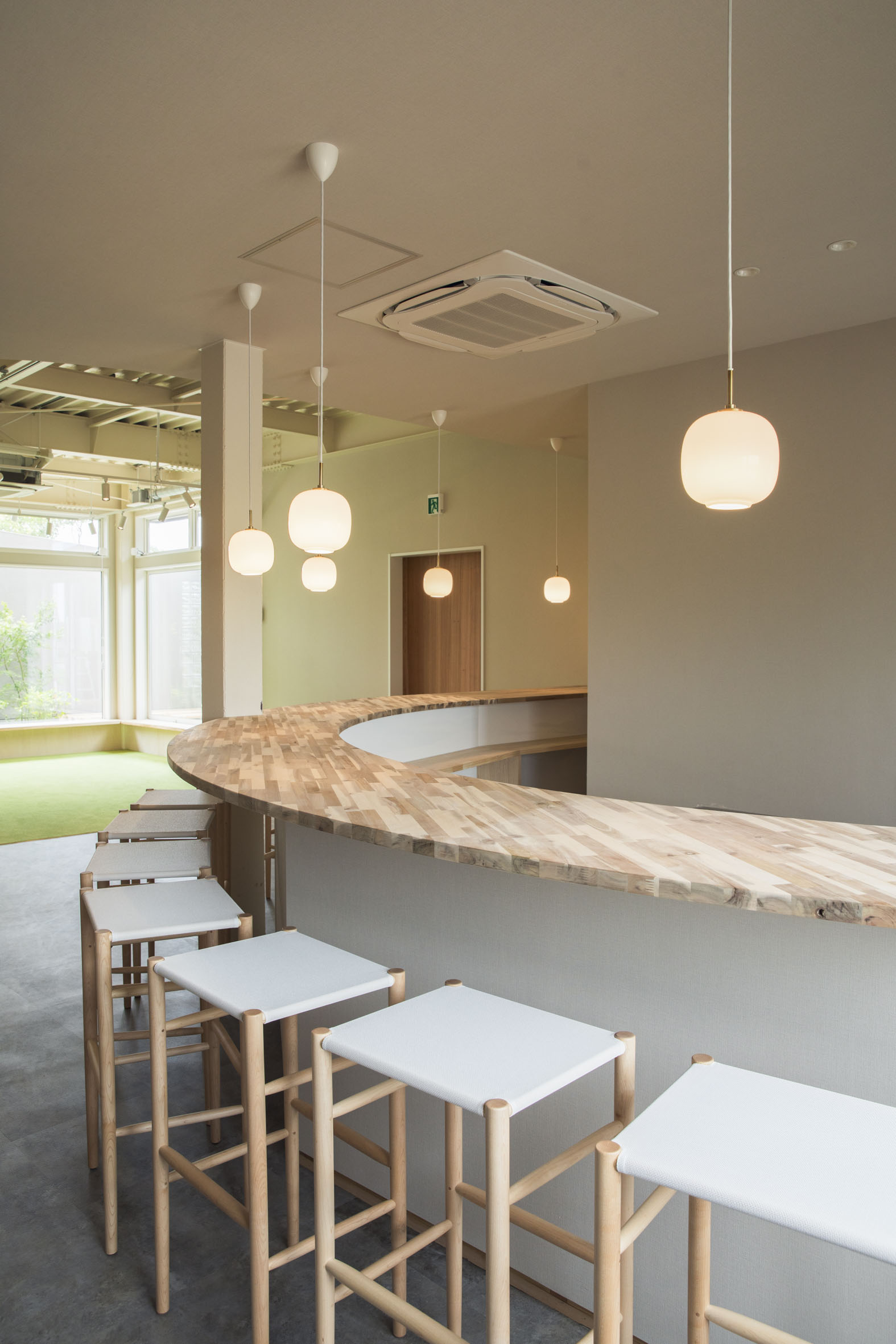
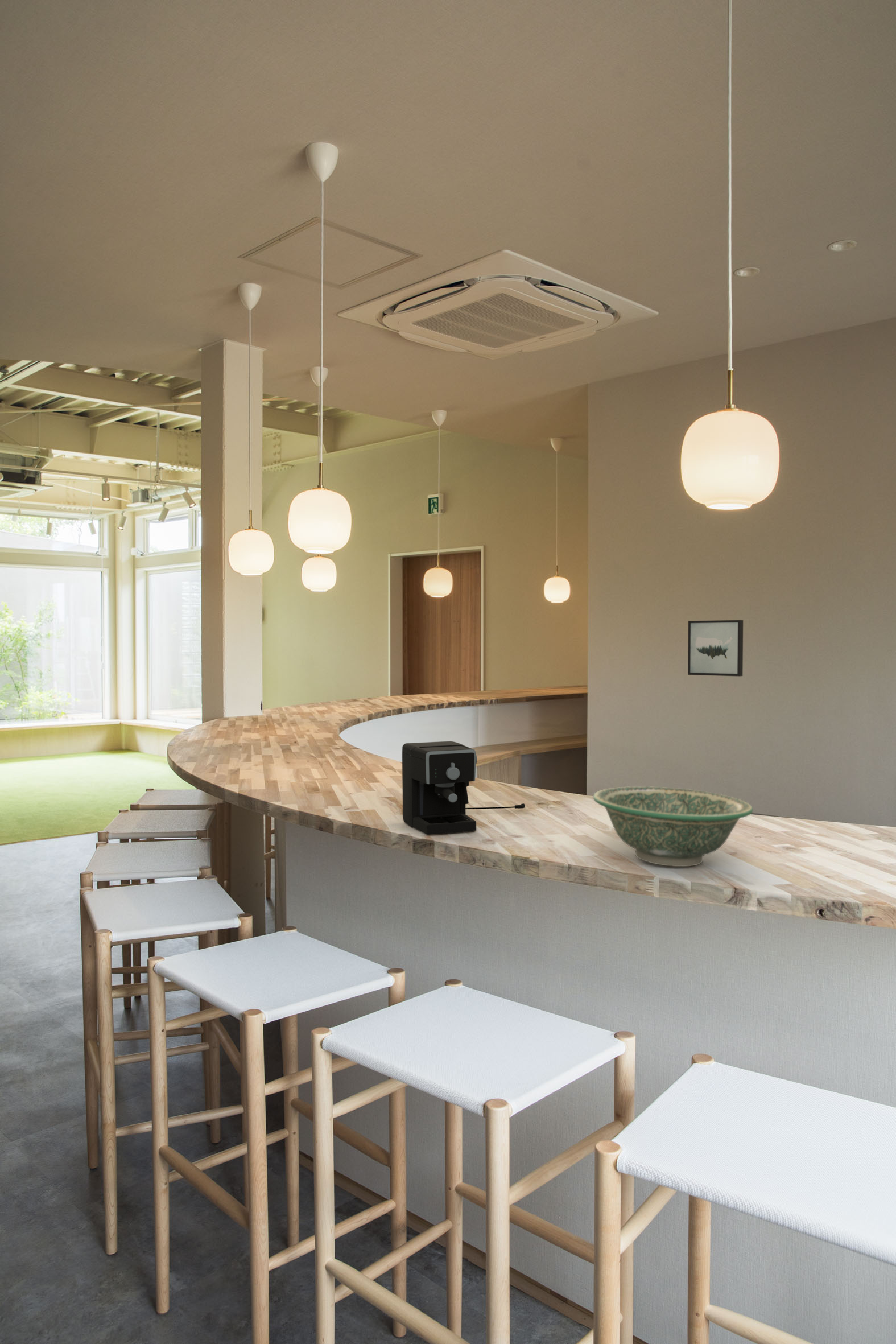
+ wall art [687,620,744,677]
+ coffee maker [402,741,526,835]
+ bowl [593,786,754,867]
